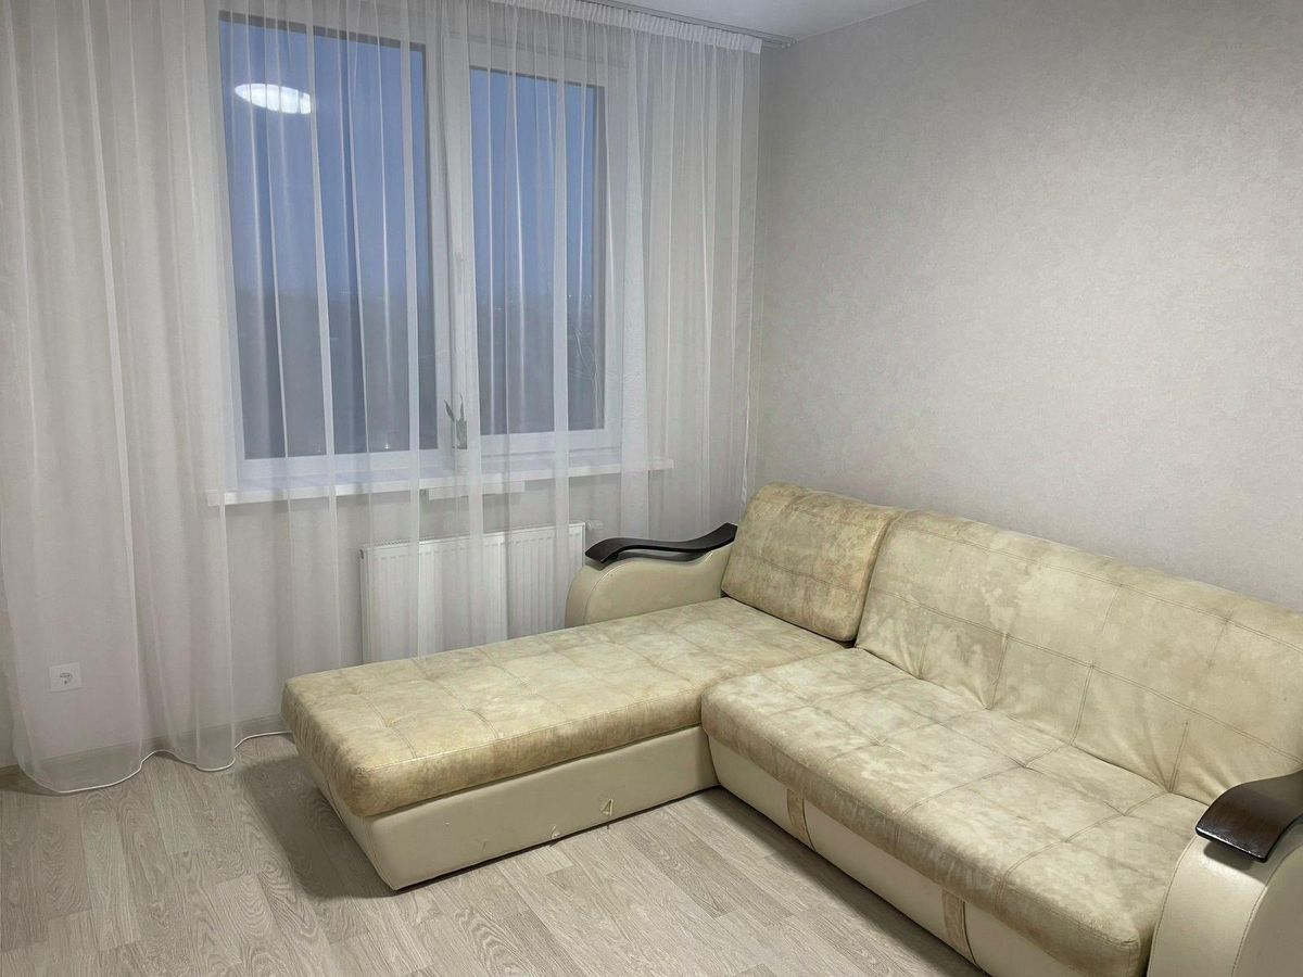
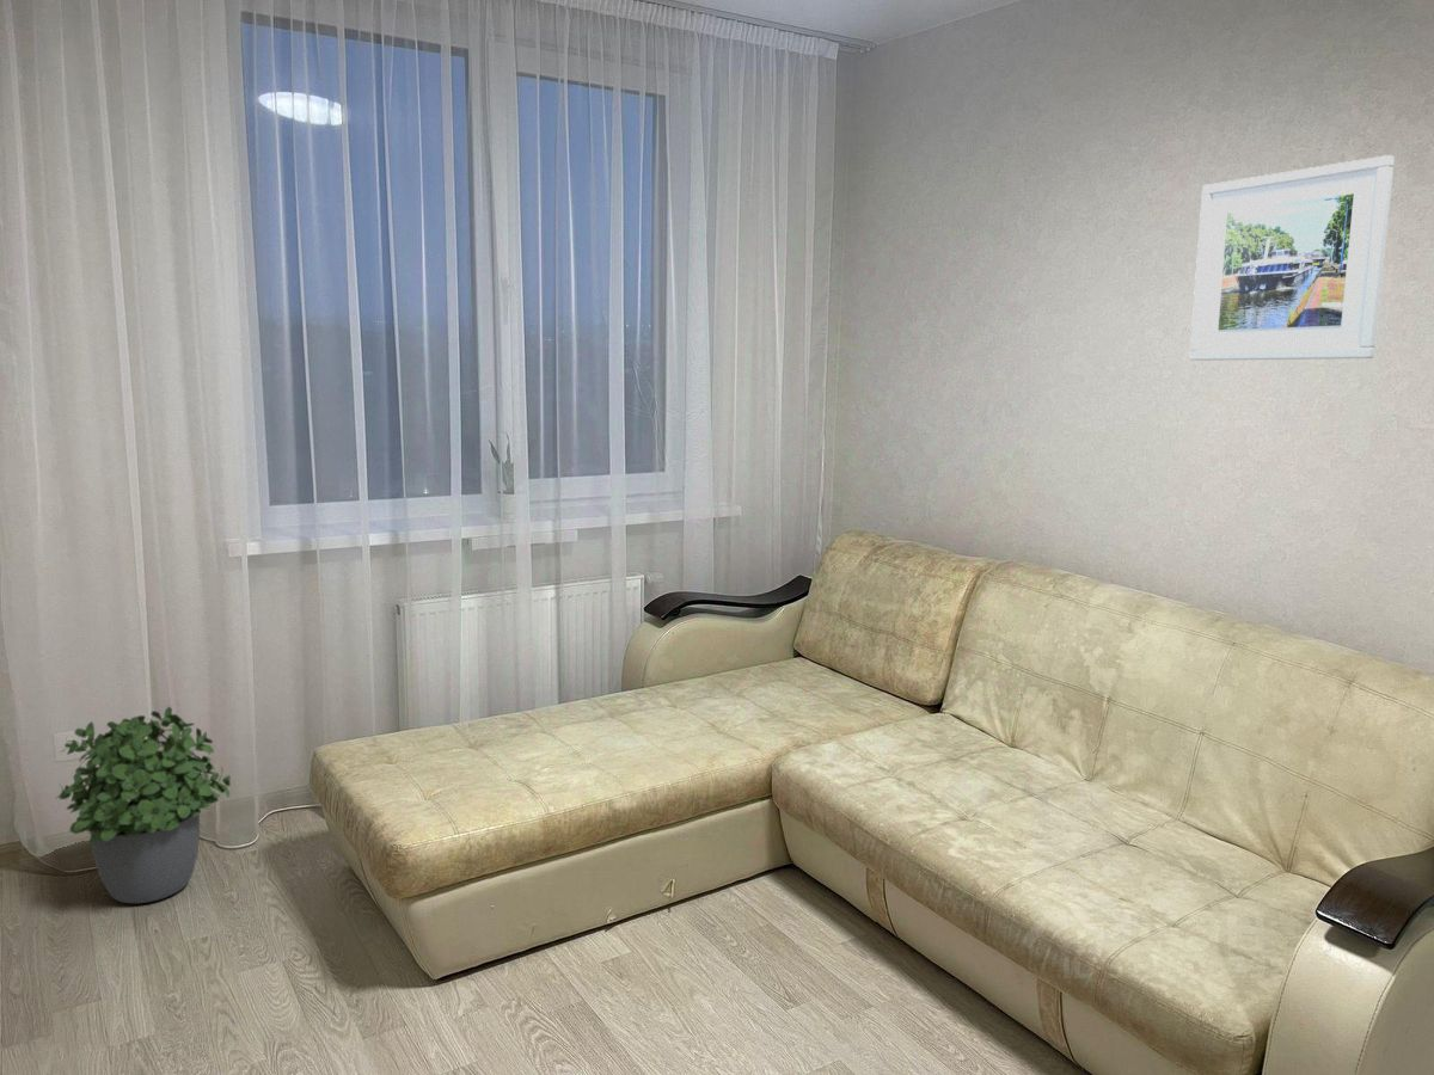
+ potted plant [54,706,232,904]
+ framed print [1188,154,1396,362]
